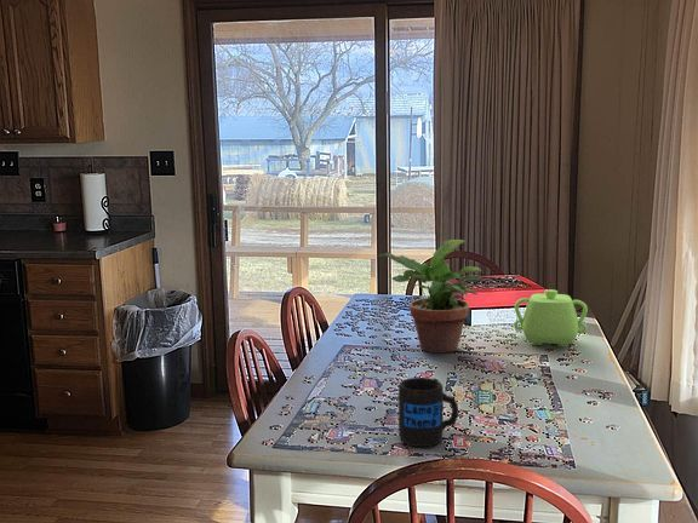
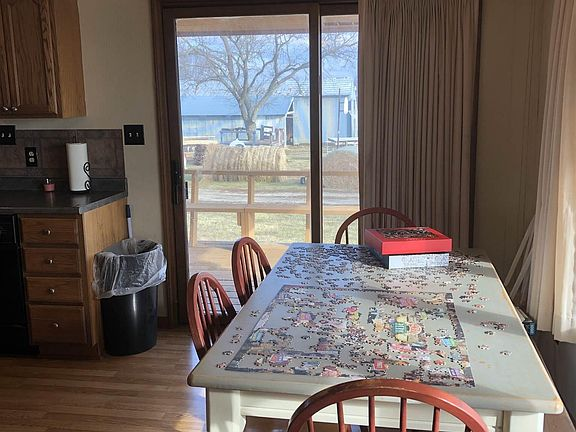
- potted plant [377,238,482,354]
- teapot [513,288,589,347]
- mug [397,377,459,448]
